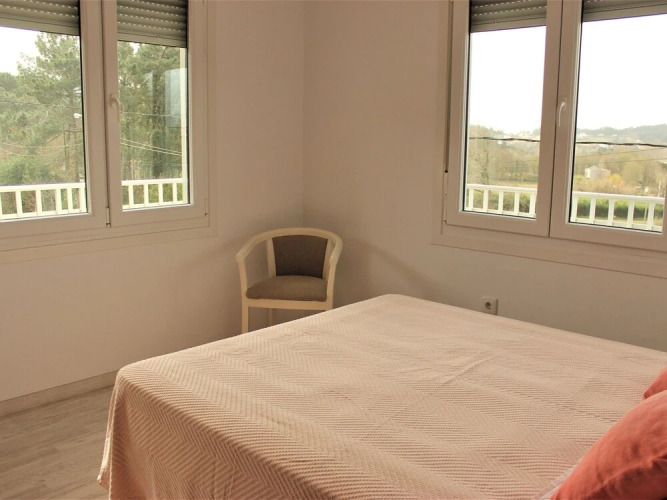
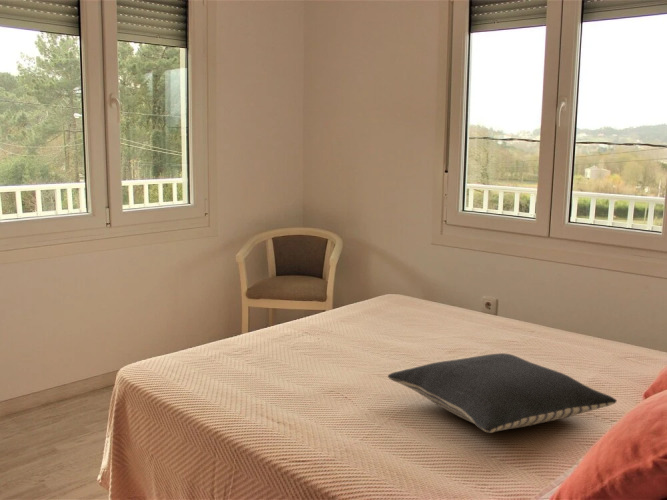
+ pillow [387,352,618,434]
